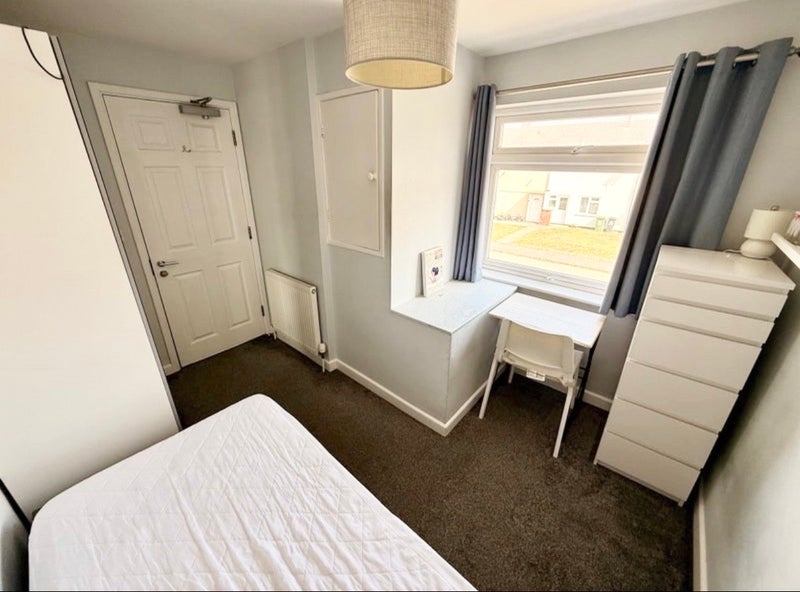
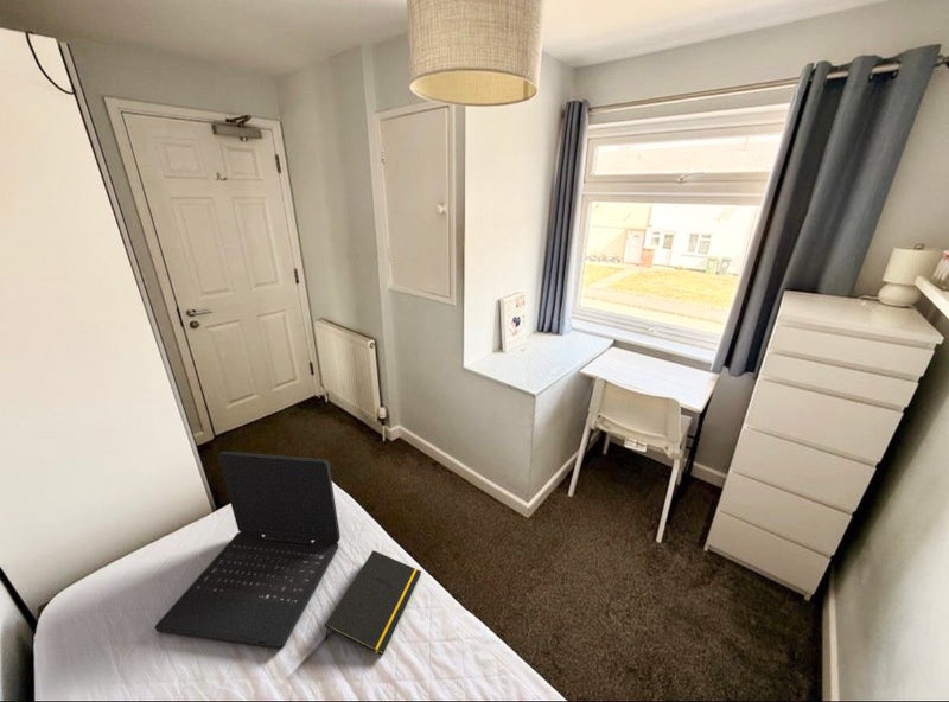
+ laptop [154,451,342,650]
+ notepad [324,549,422,657]
